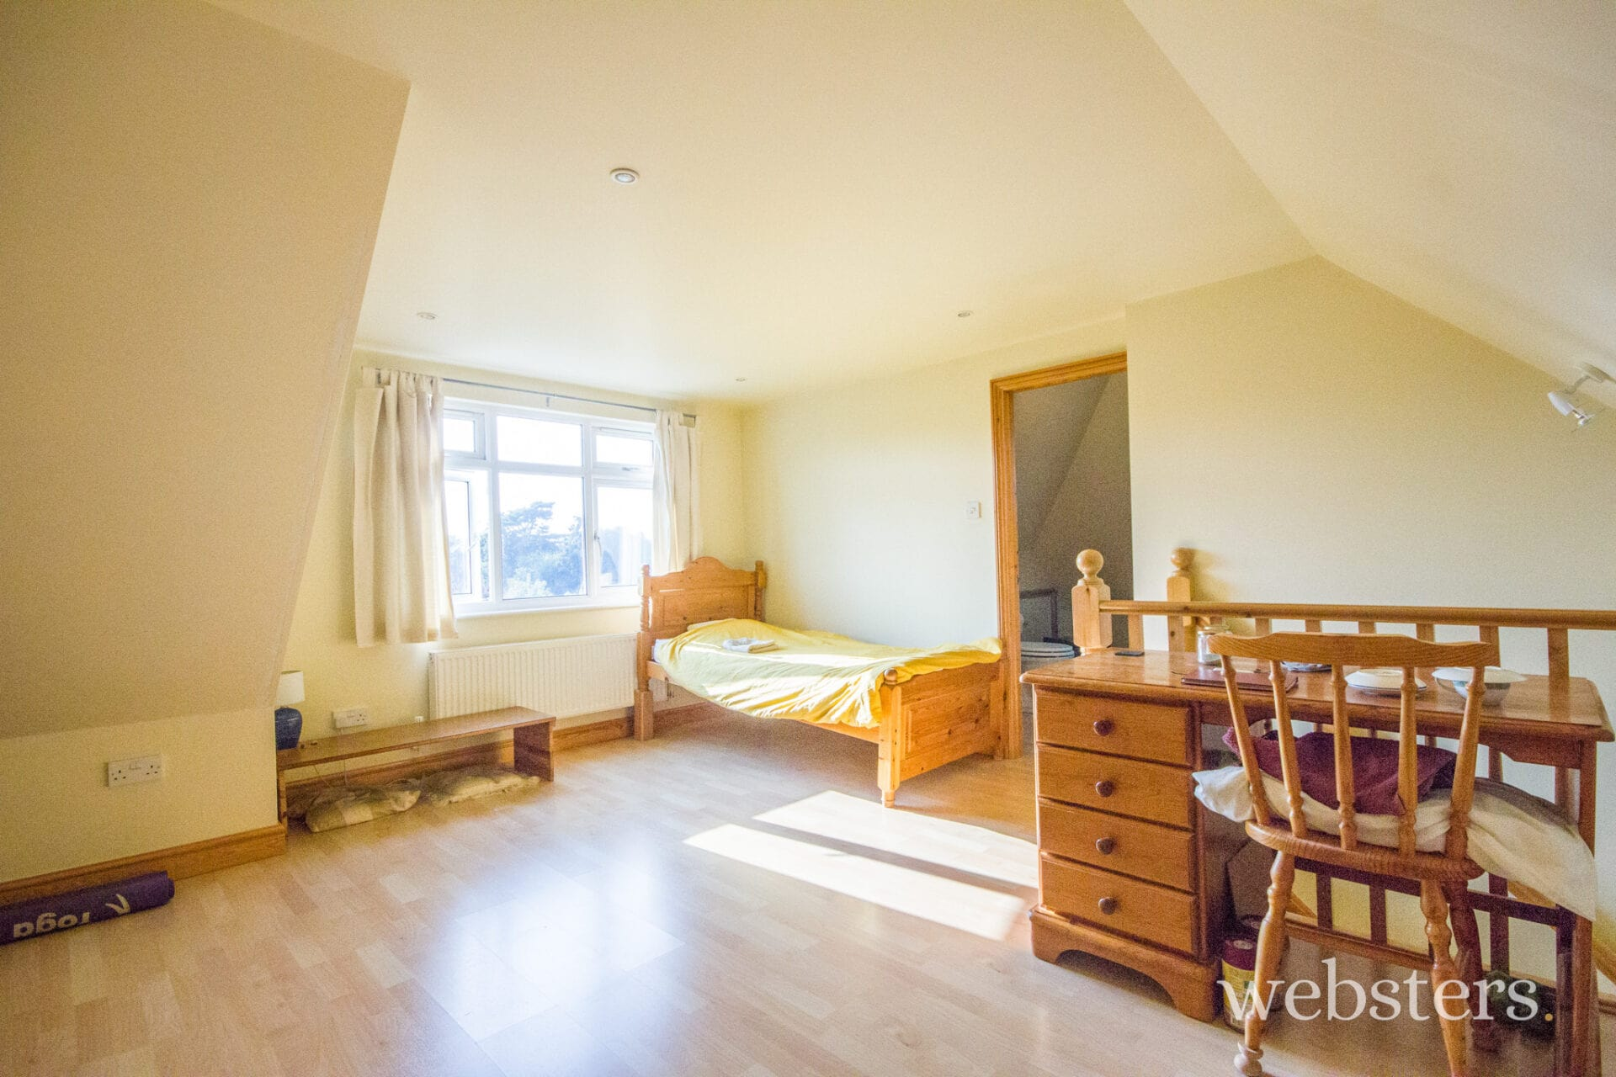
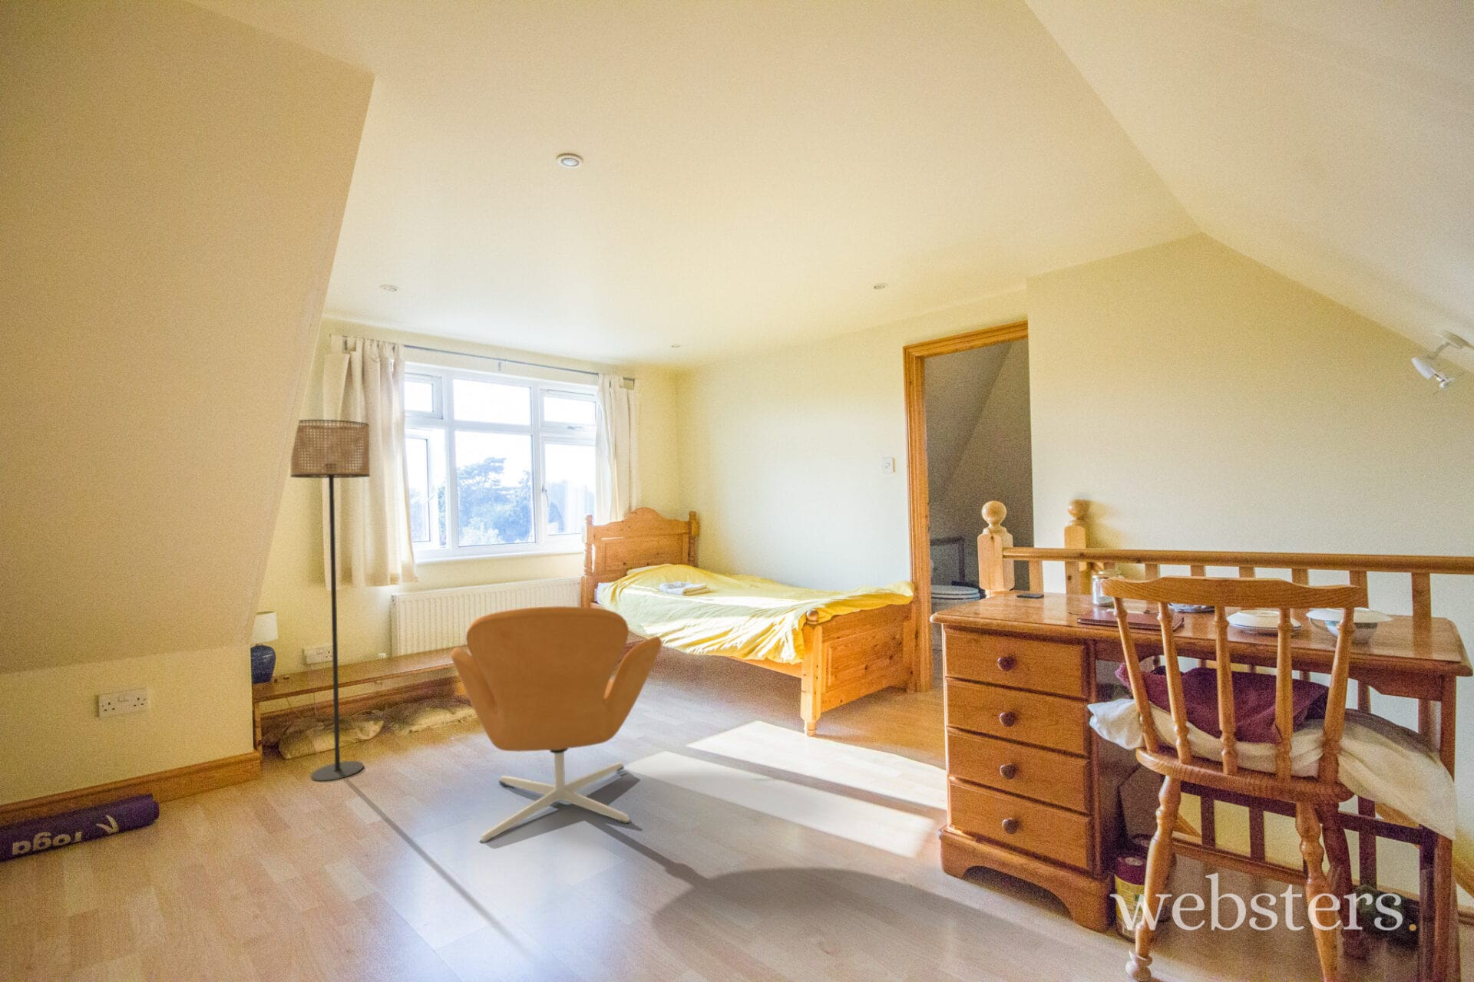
+ armchair [449,605,664,844]
+ floor lamp [290,419,371,781]
